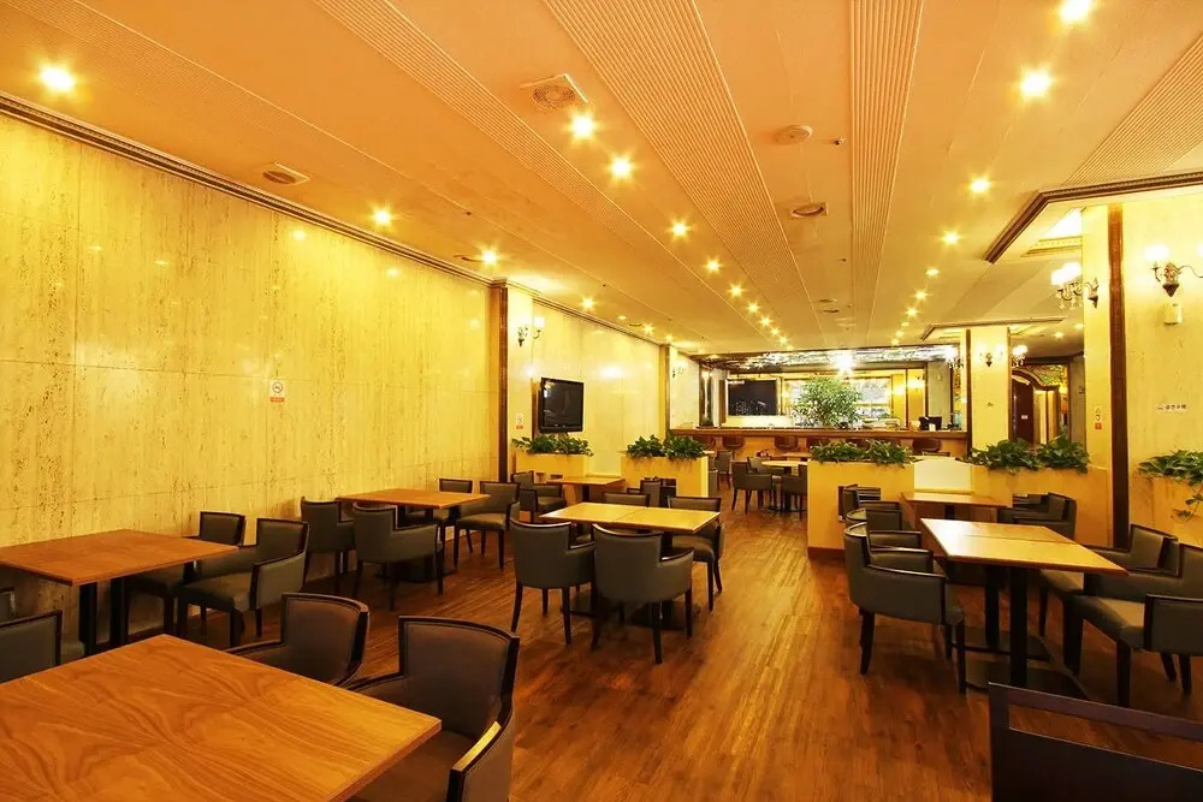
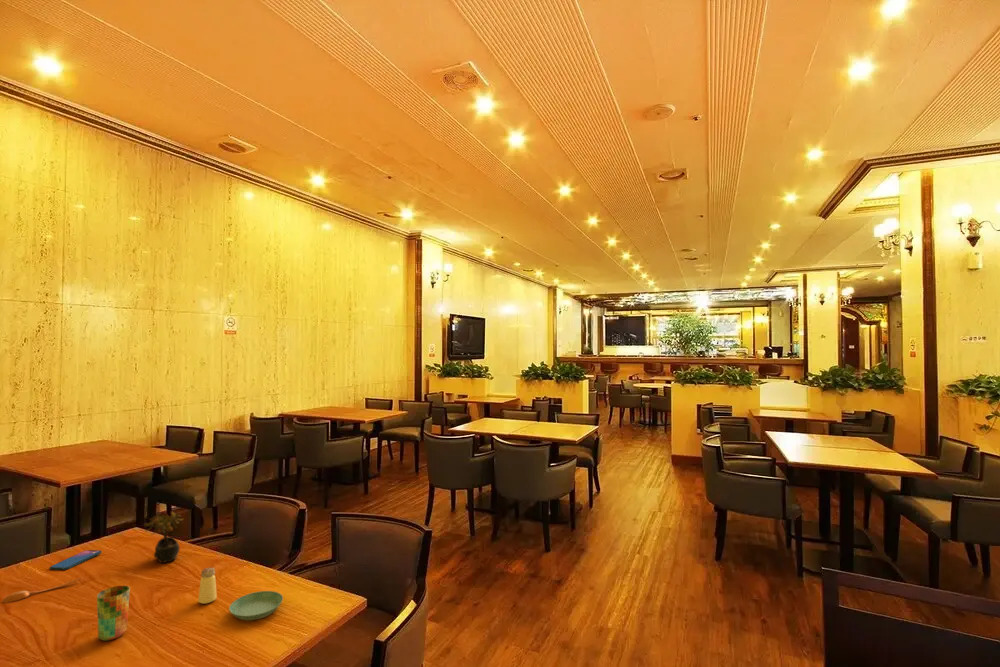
+ spoon [1,576,83,603]
+ saucer [228,590,284,621]
+ cup [96,585,131,642]
+ saltshaker [197,567,218,605]
+ smartphone [49,549,102,571]
+ succulent plant [143,511,185,564]
